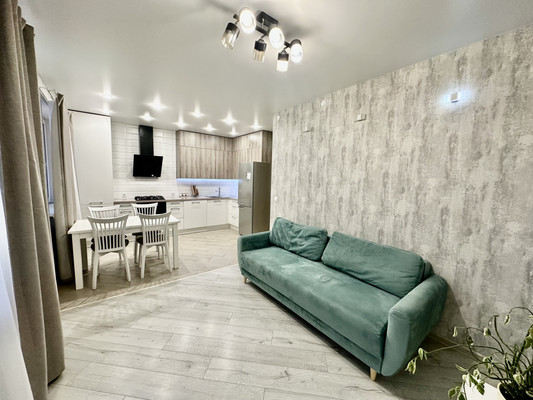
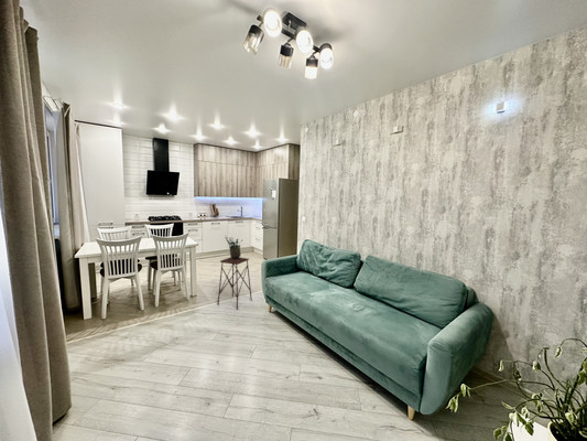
+ potted plant [225,236,243,259]
+ side table [217,257,253,311]
